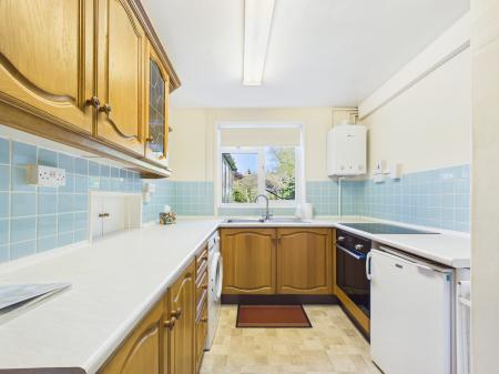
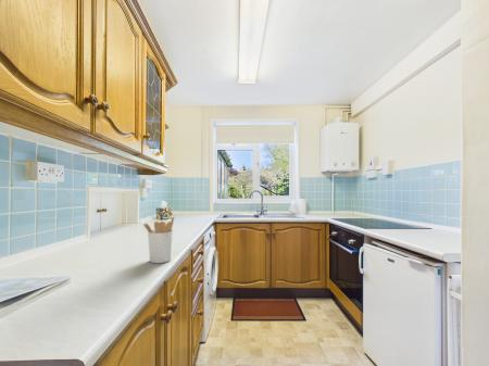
+ utensil holder [142,216,175,264]
